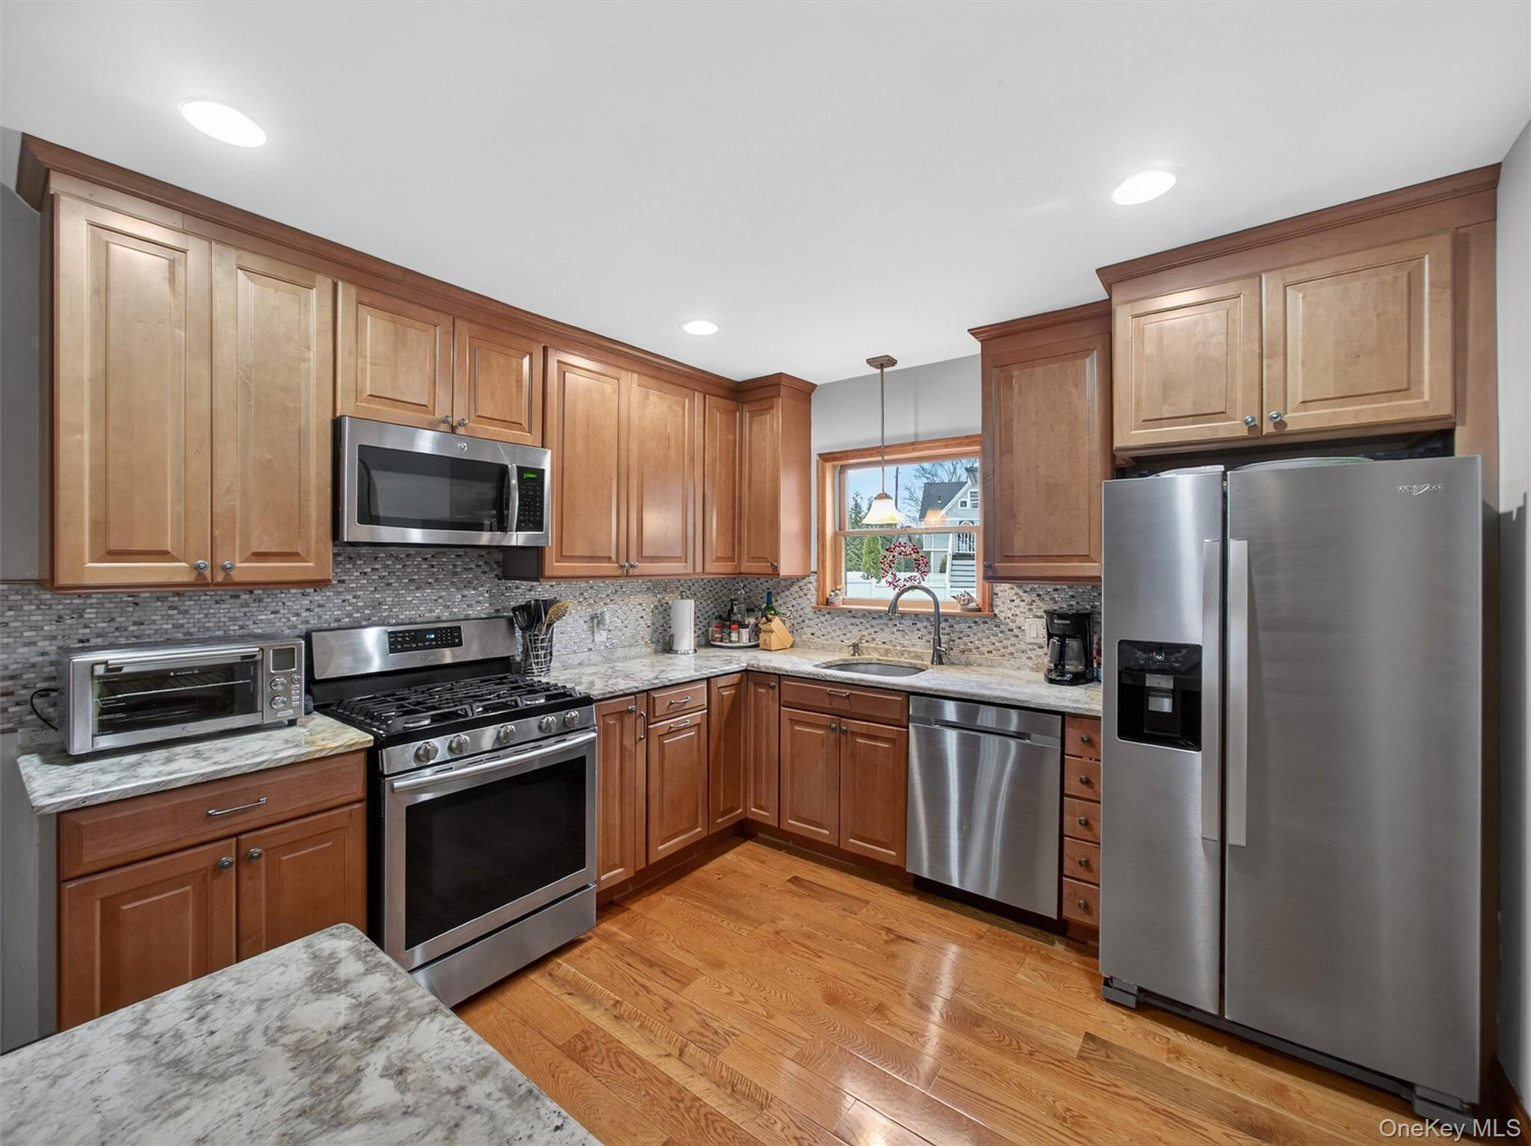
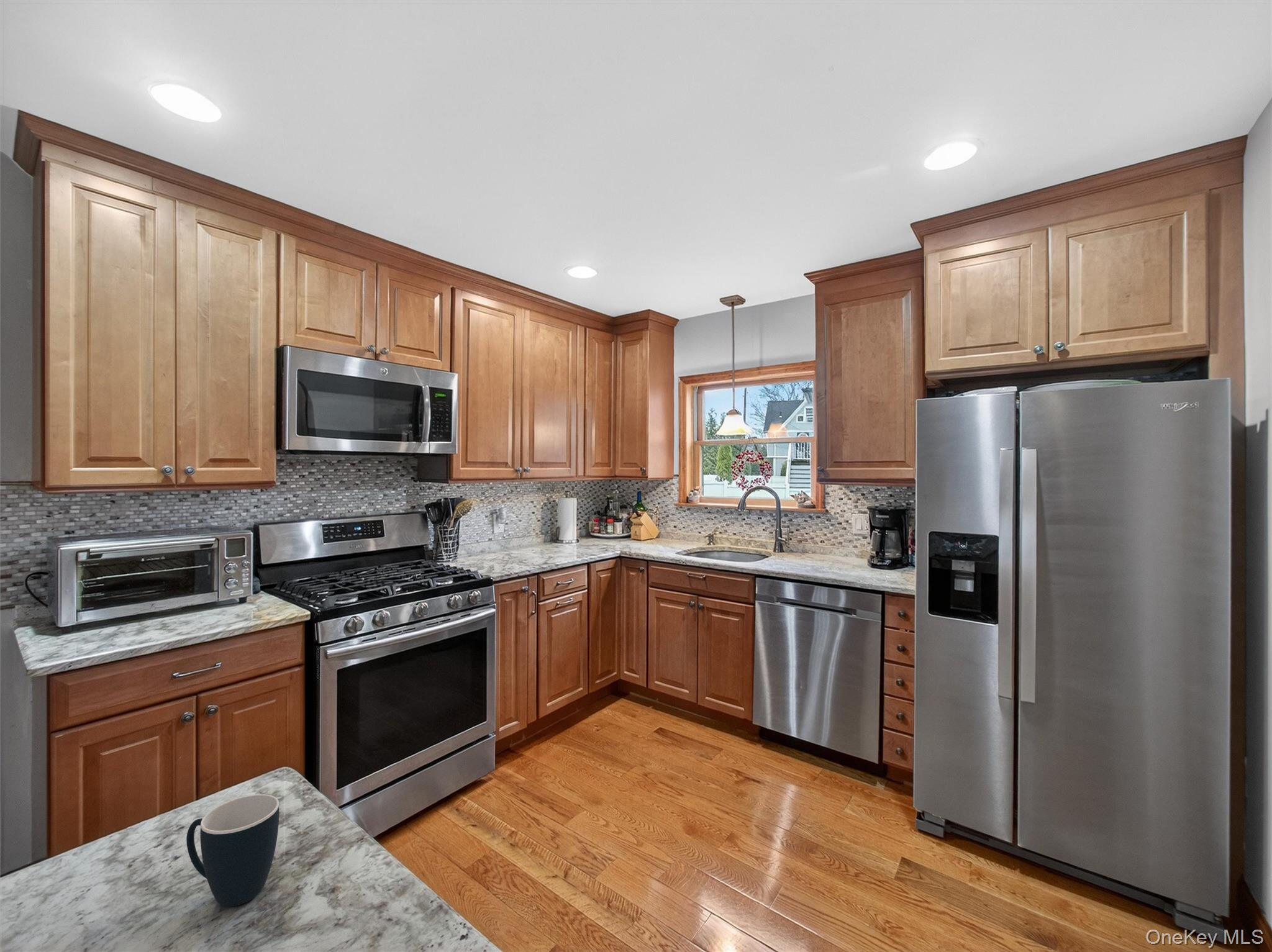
+ mug [186,794,280,907]
